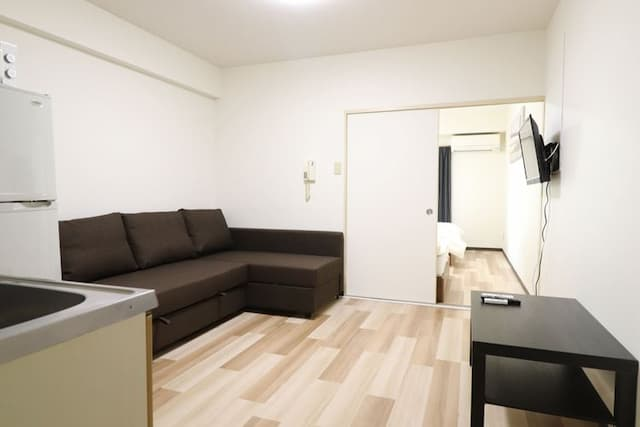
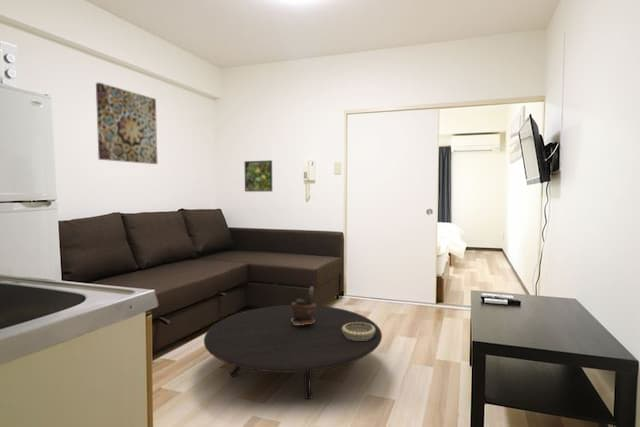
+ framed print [244,159,273,193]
+ wall art [95,82,158,165]
+ table [203,304,383,400]
+ potted plant [290,286,316,325]
+ decorative bowl [342,322,375,340]
